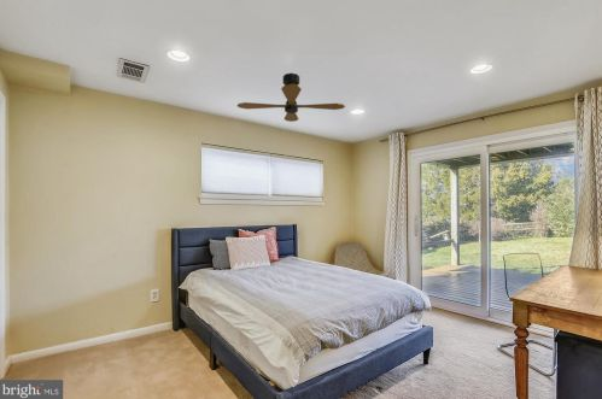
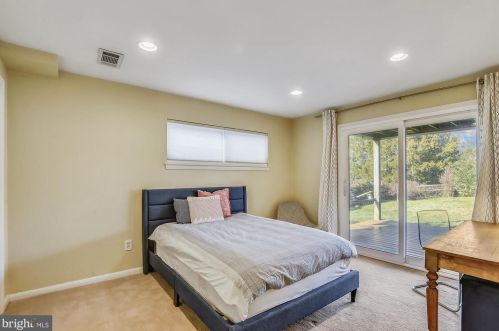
- ceiling fan [235,72,346,123]
